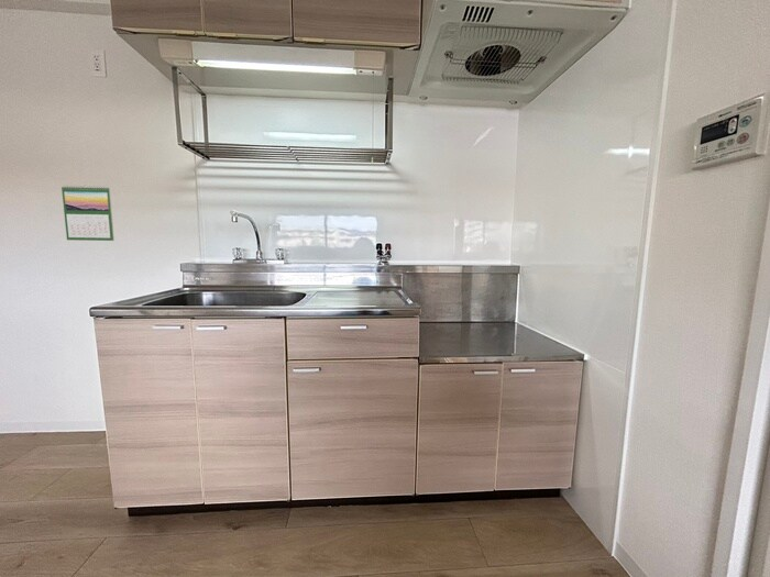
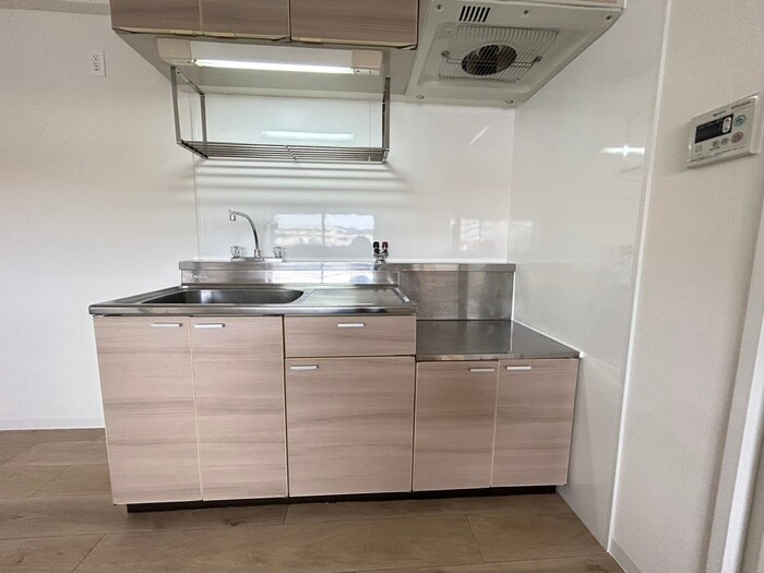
- calendar [61,184,116,242]
